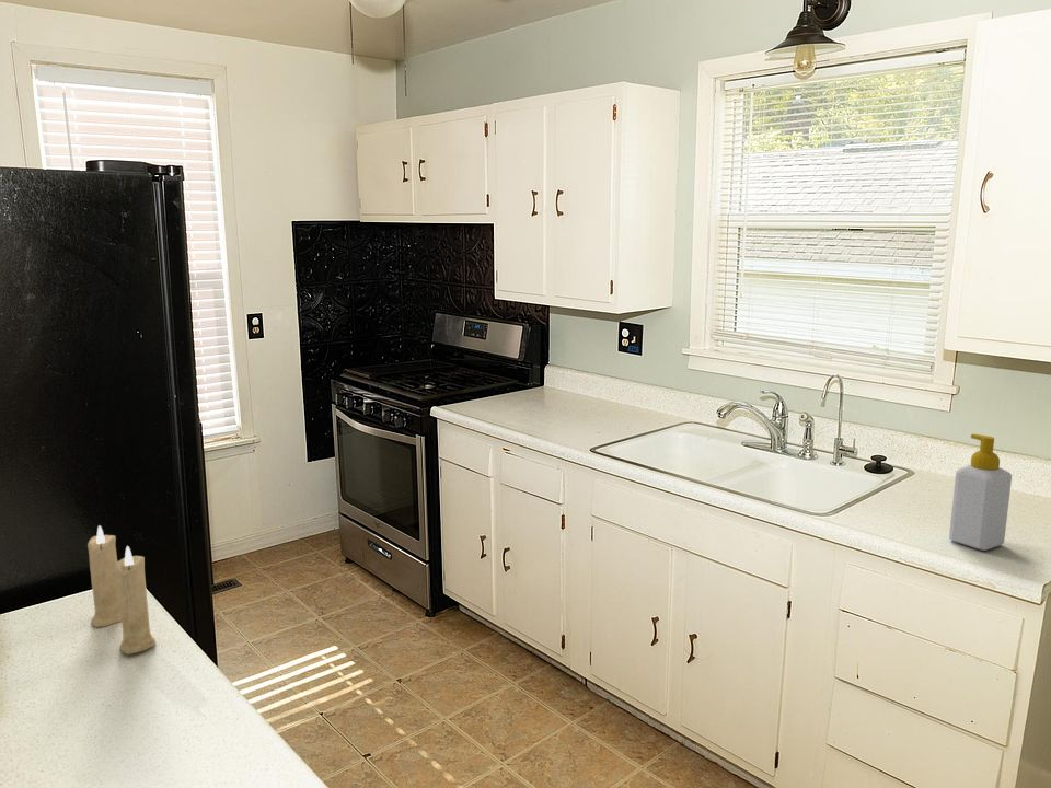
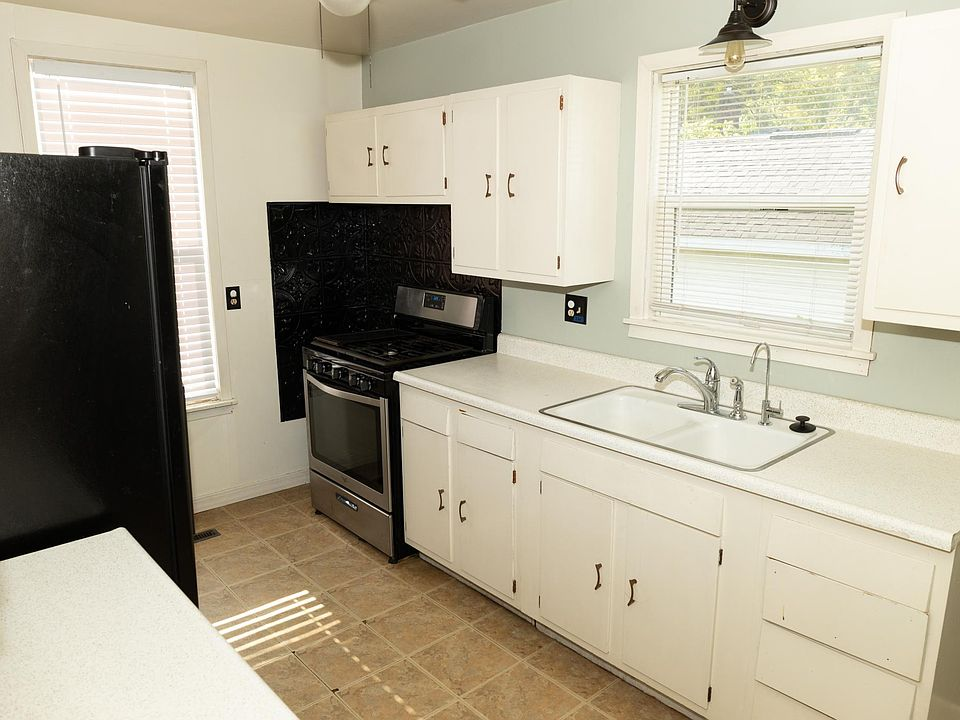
- soap bottle [948,433,1013,552]
- candle [86,524,157,656]
